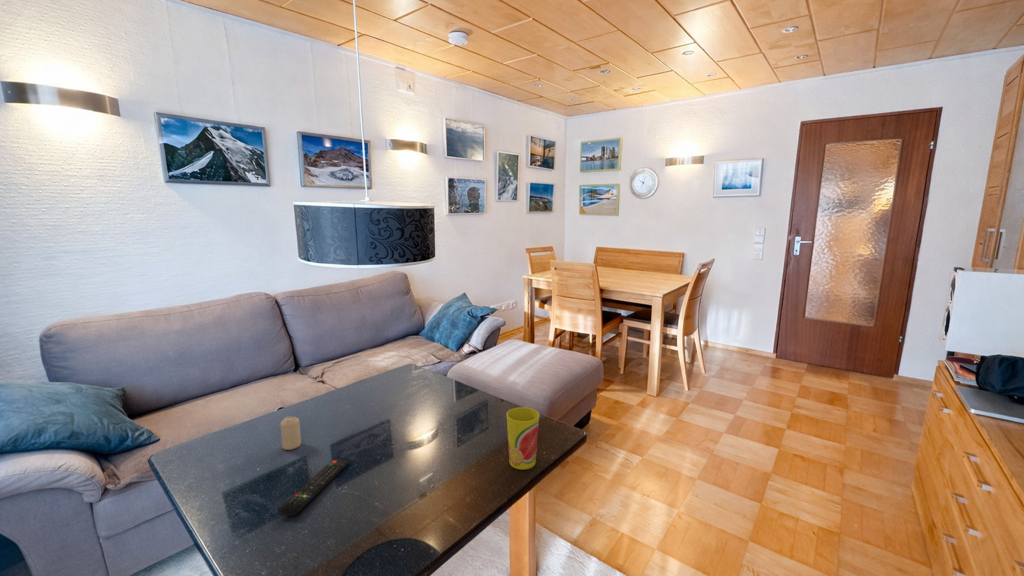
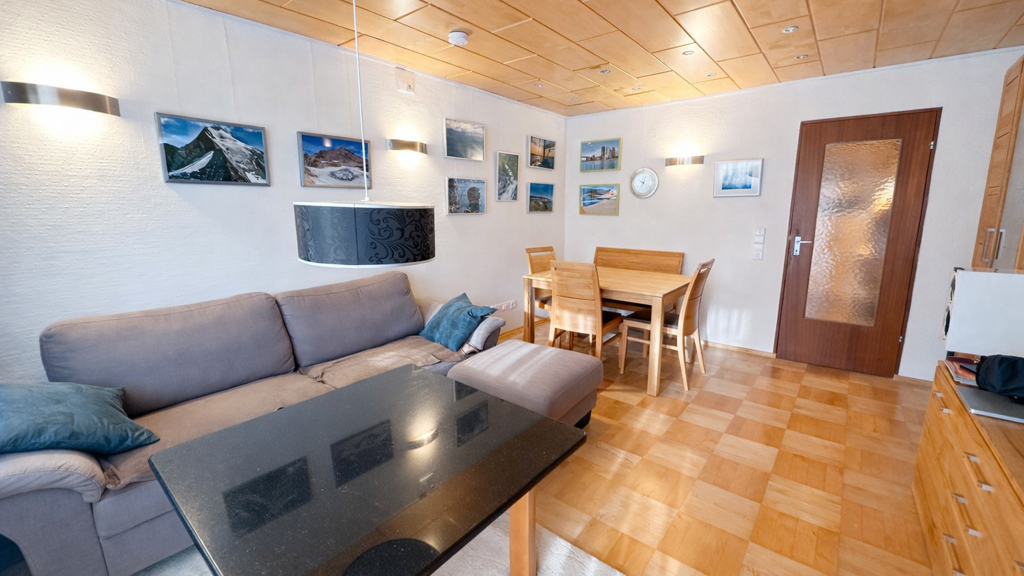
- cup [505,406,540,470]
- remote control [277,458,350,517]
- candle [280,416,302,451]
